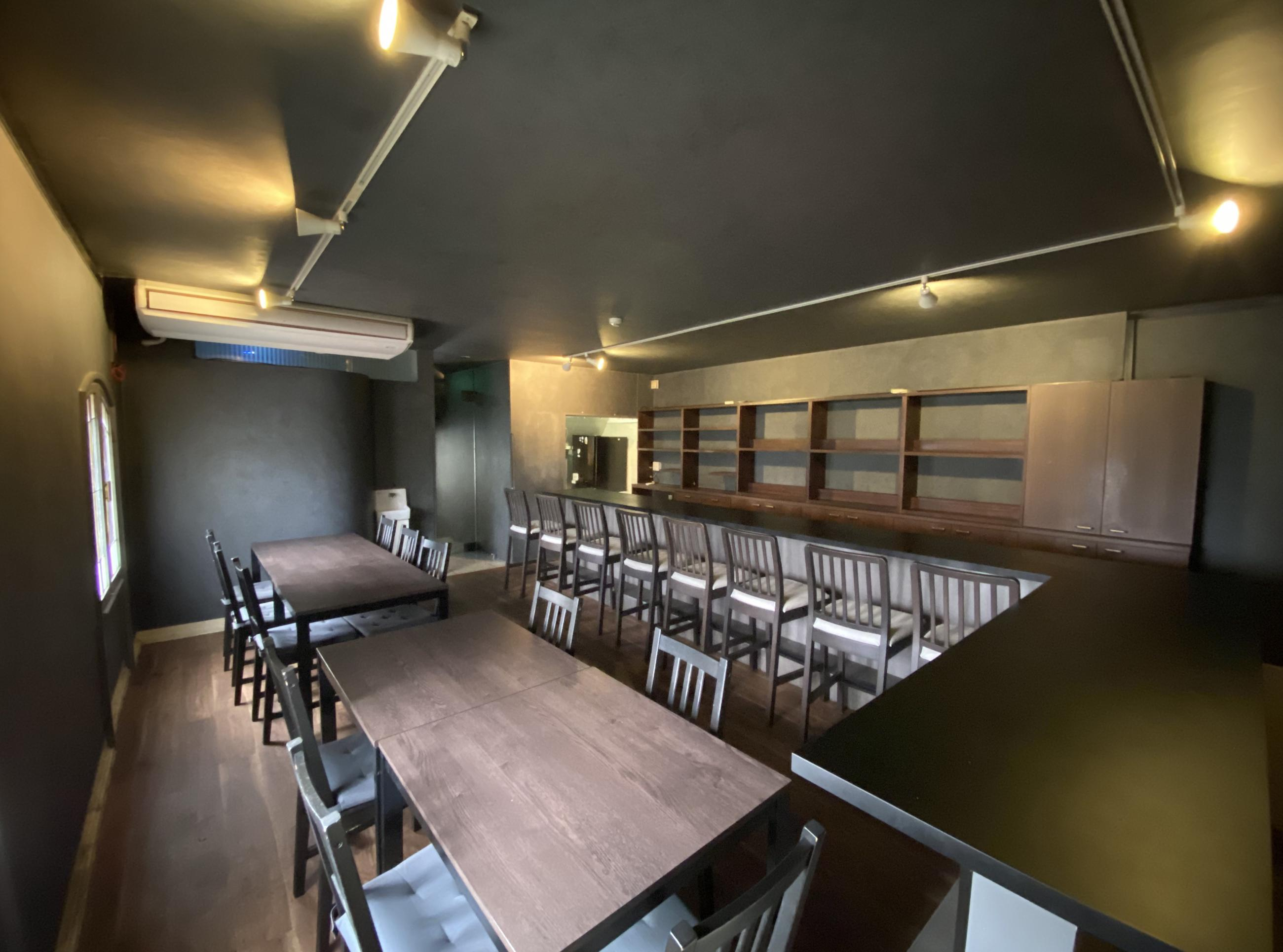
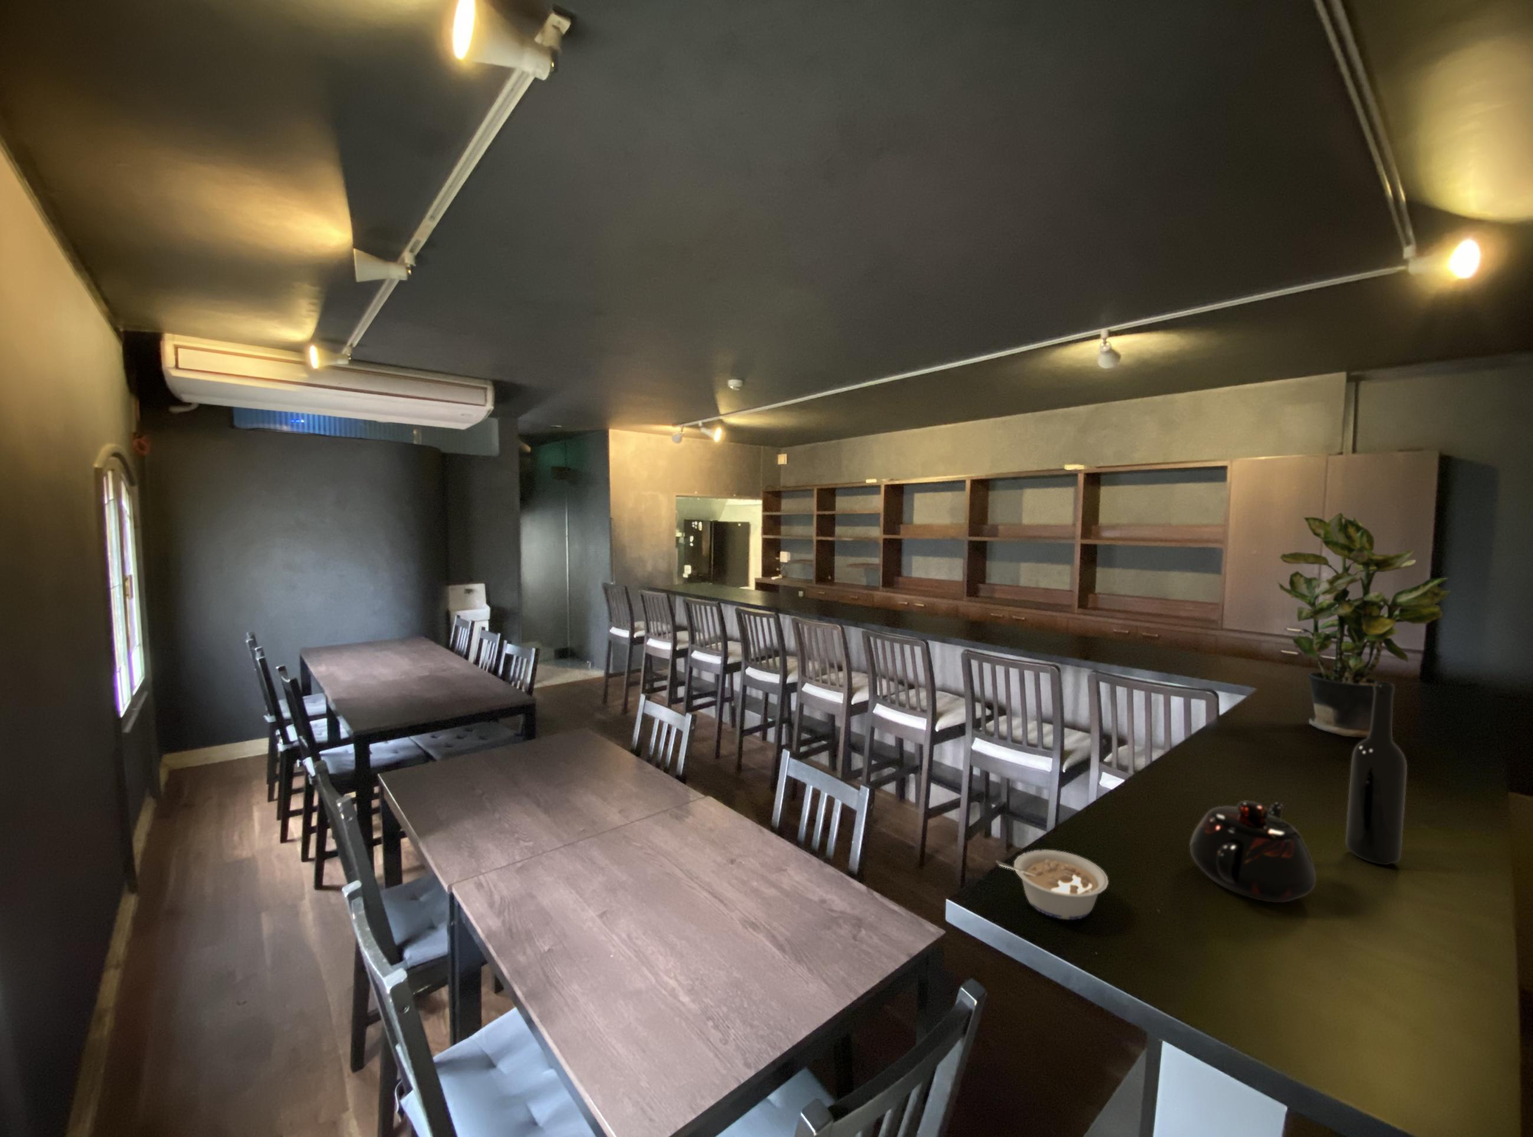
+ bottle [1345,682,1408,866]
+ teapot [1189,800,1317,903]
+ legume [995,849,1109,920]
+ potted plant [1275,512,1452,738]
